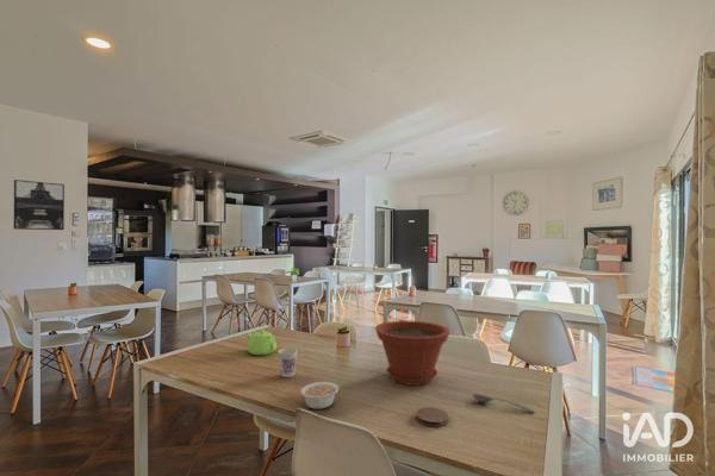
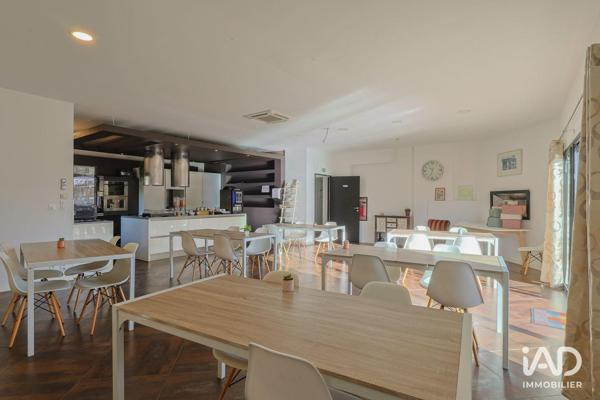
- plant pot [374,320,450,387]
- cup [276,347,299,378]
- coaster [415,406,449,427]
- wall art [12,178,66,231]
- soupspoon [471,393,536,414]
- legume [299,381,348,411]
- teapot [245,328,278,356]
